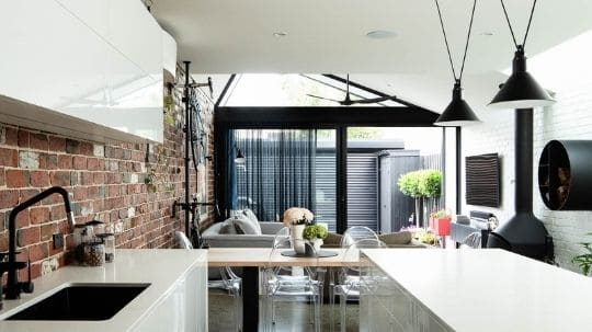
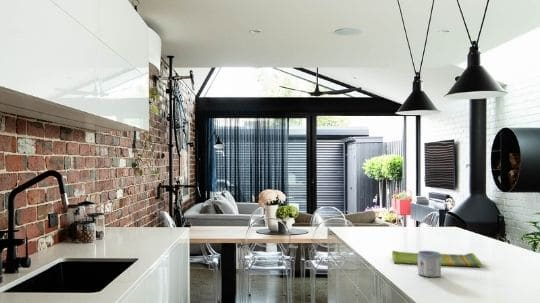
+ dish towel [391,250,482,268]
+ mug [417,250,442,278]
